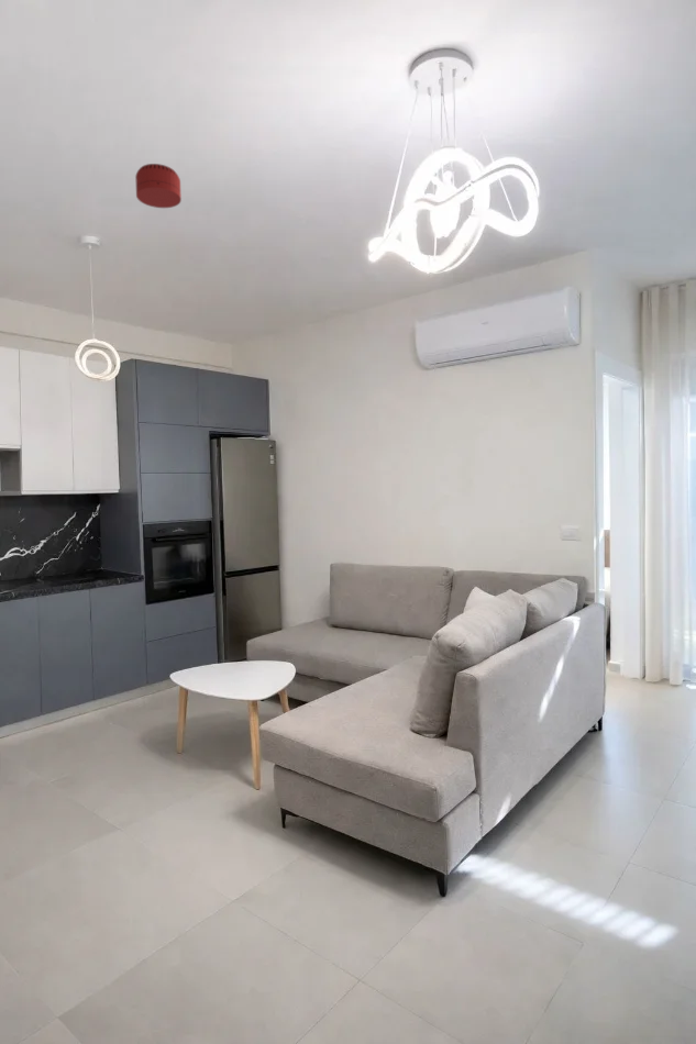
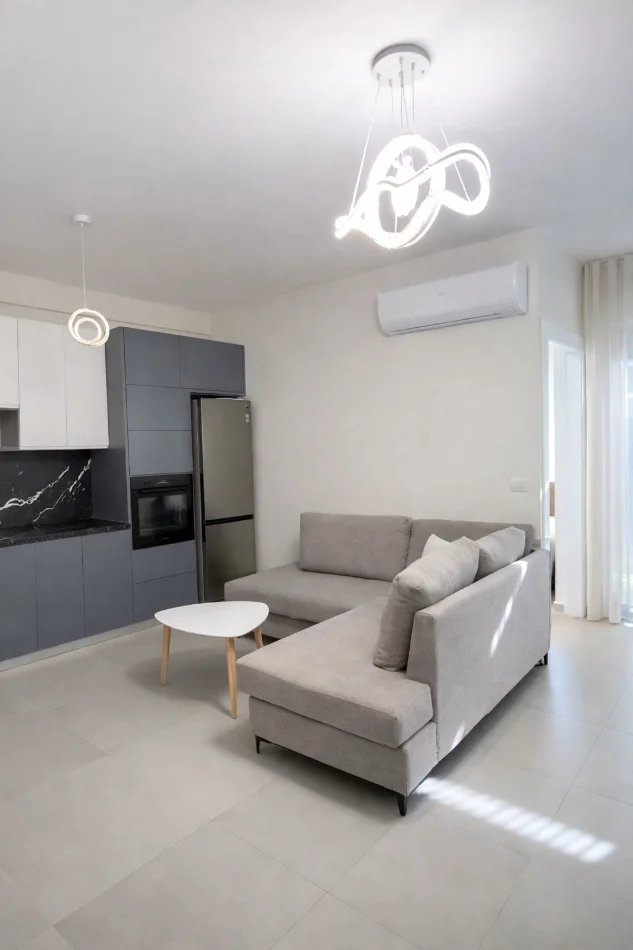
- smoke detector [134,163,183,209]
